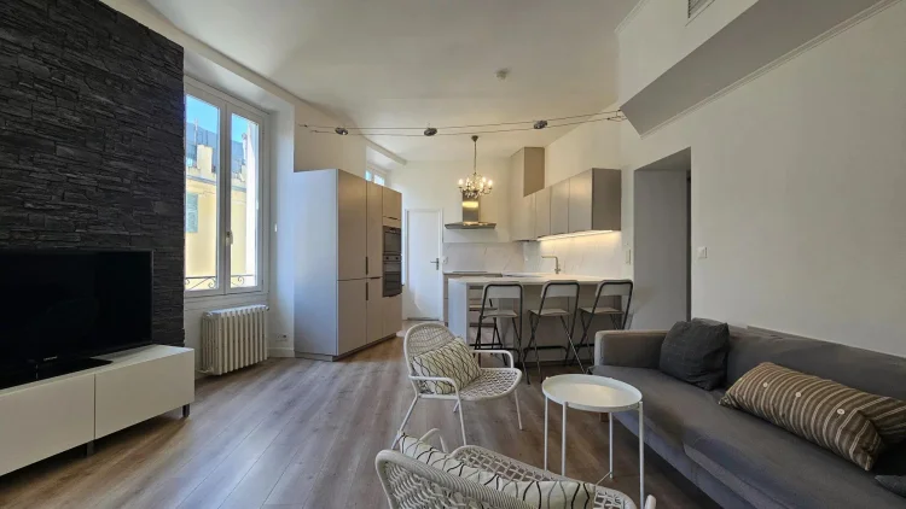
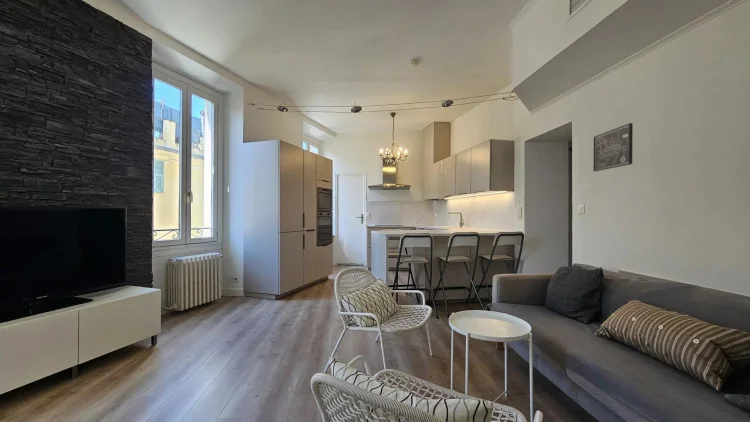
+ wall art [592,122,634,172]
